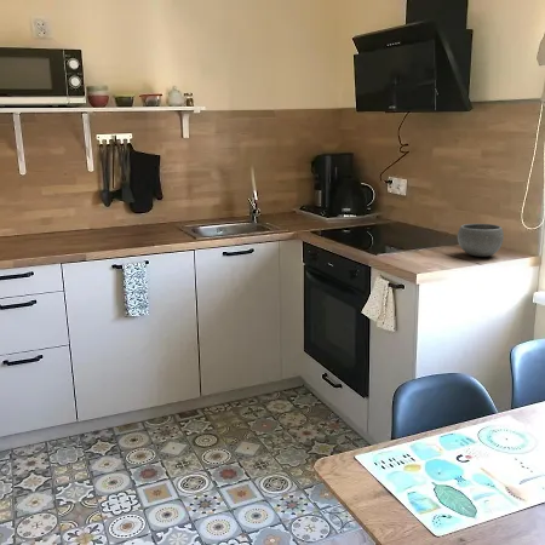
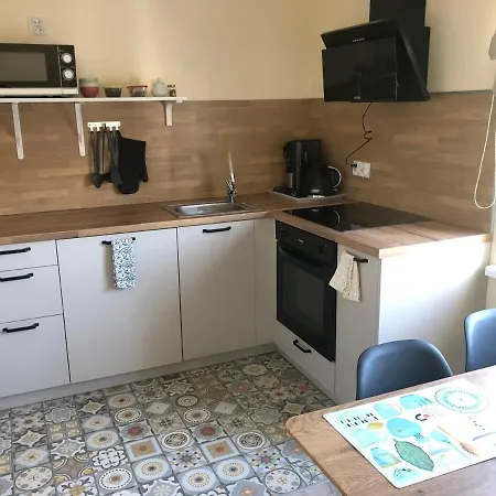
- bowl [457,223,505,258]
